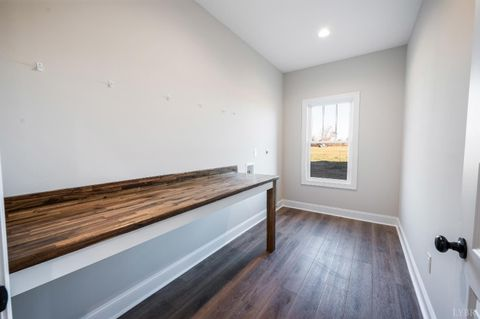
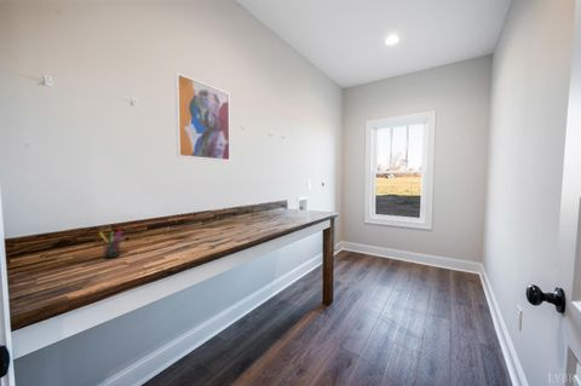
+ wall art [173,71,231,162]
+ pen holder [98,226,125,259]
